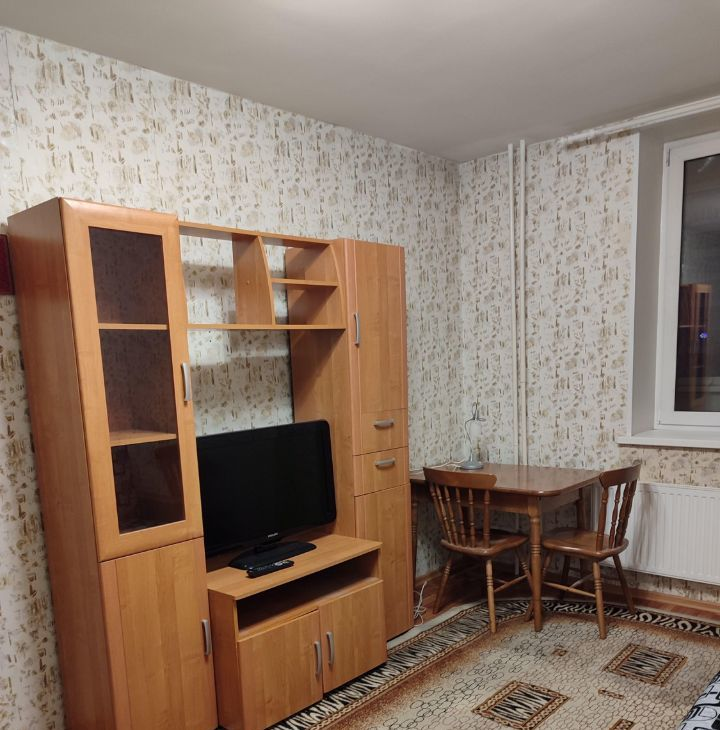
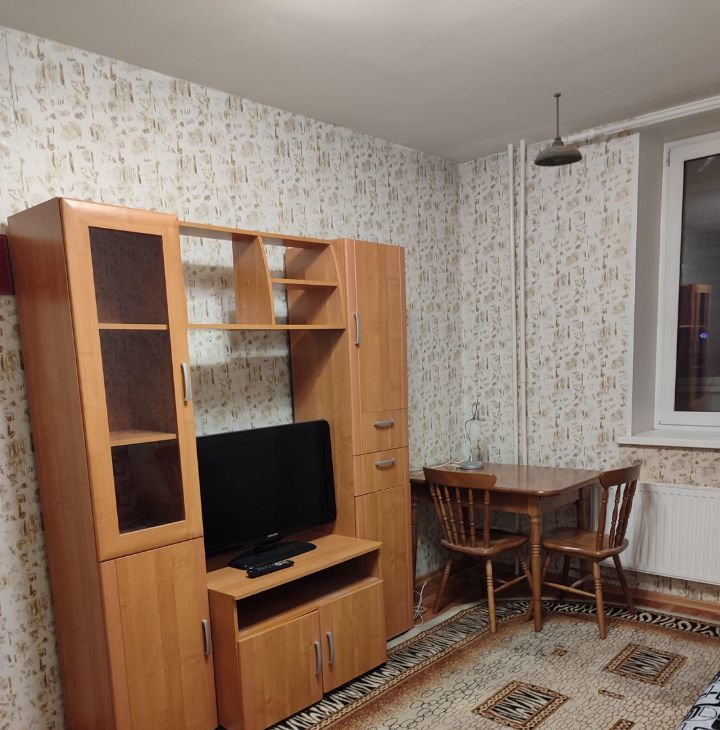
+ pendant light [533,92,584,168]
